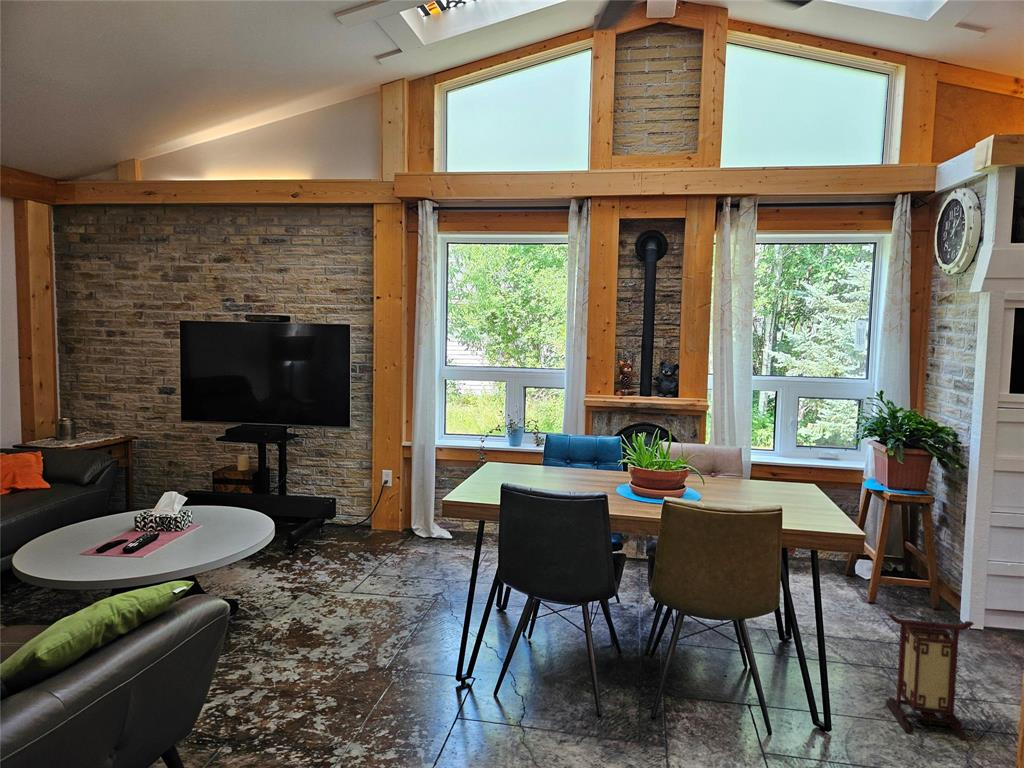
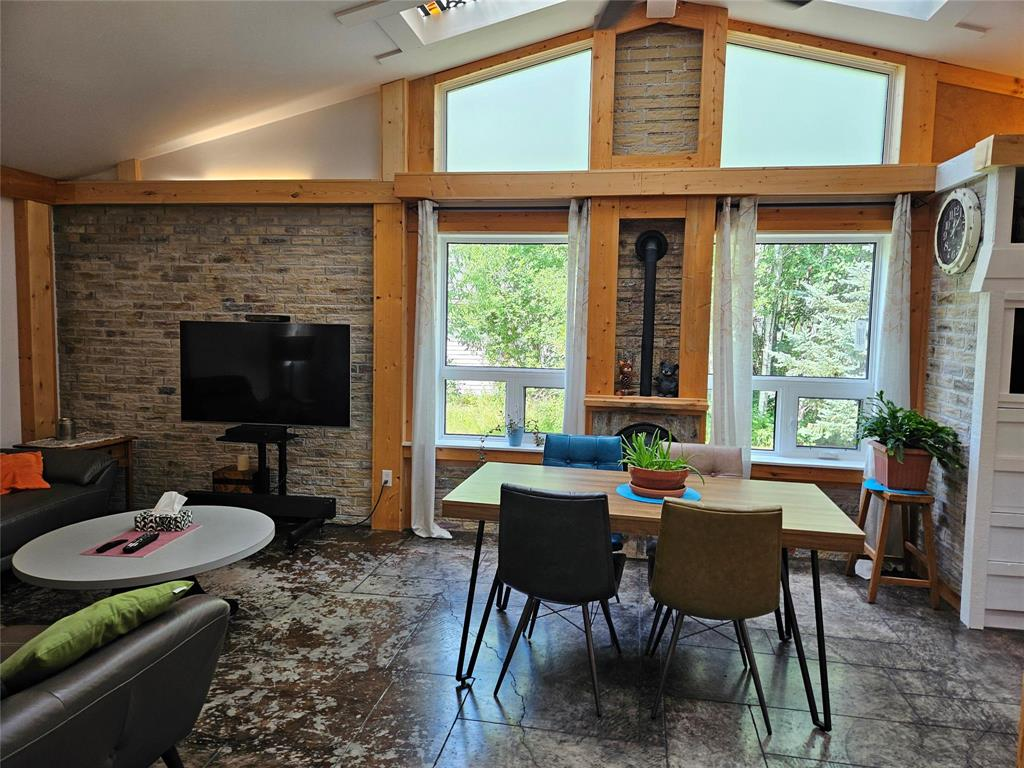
- lantern [884,611,975,741]
